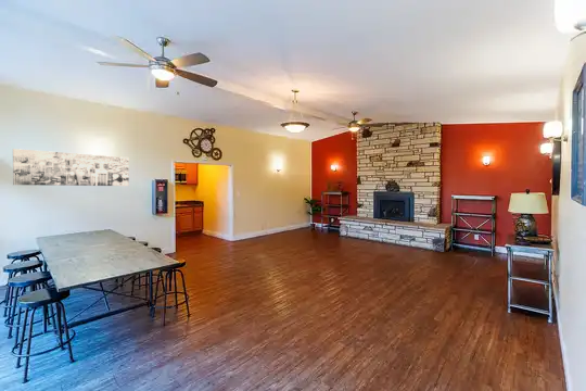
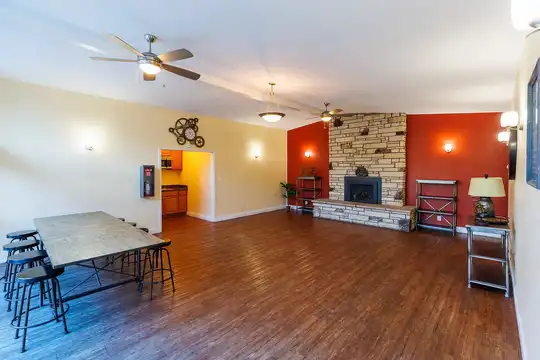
- wall art [12,148,130,187]
